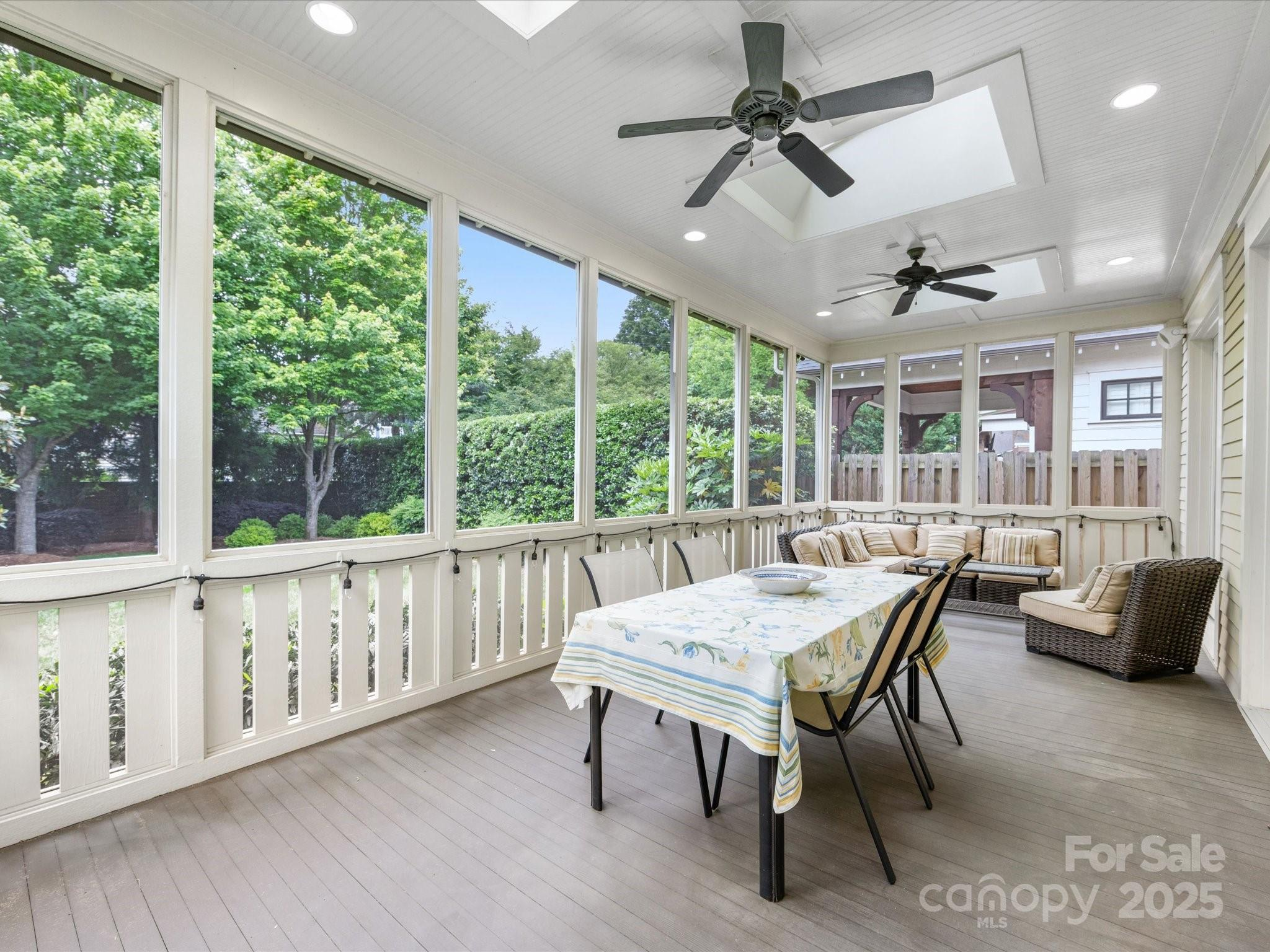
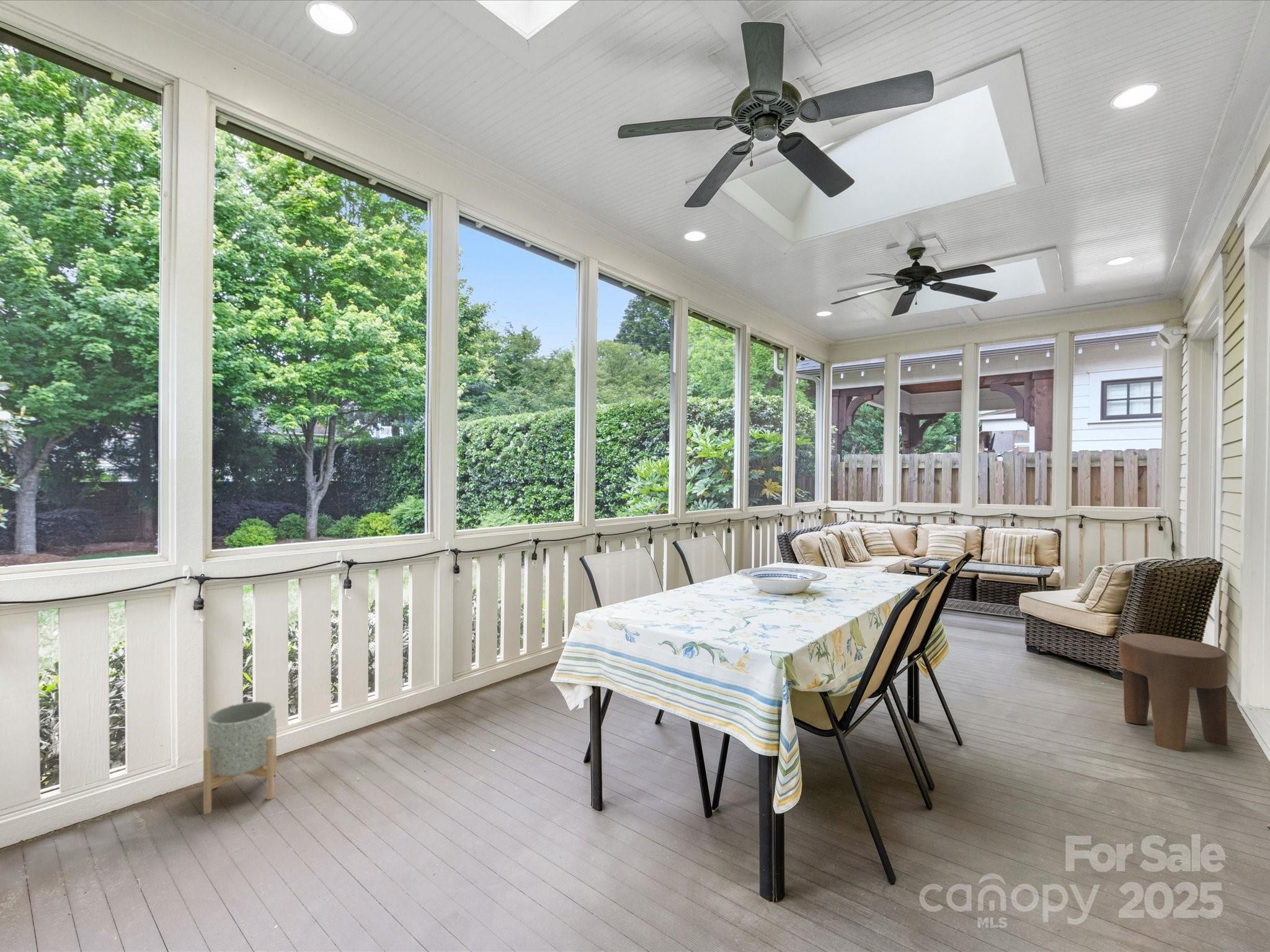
+ planter [203,701,277,815]
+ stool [1118,633,1228,752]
